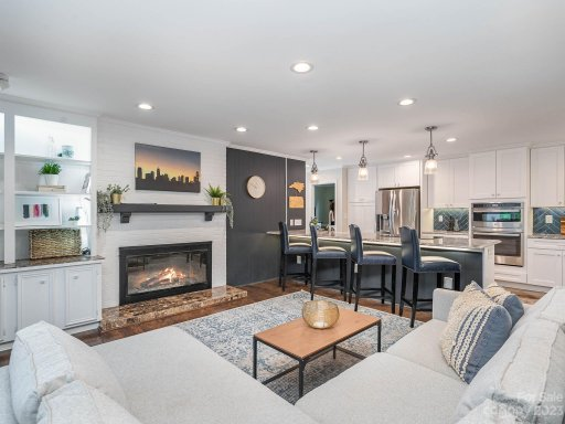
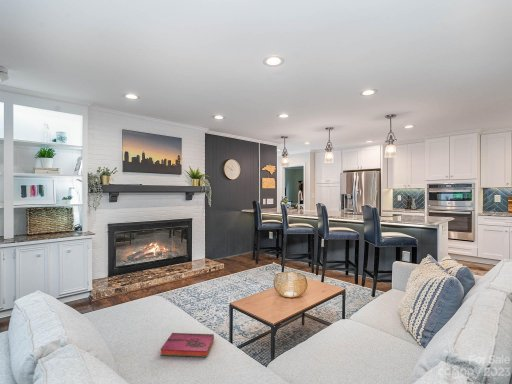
+ hardback book [160,332,215,358]
